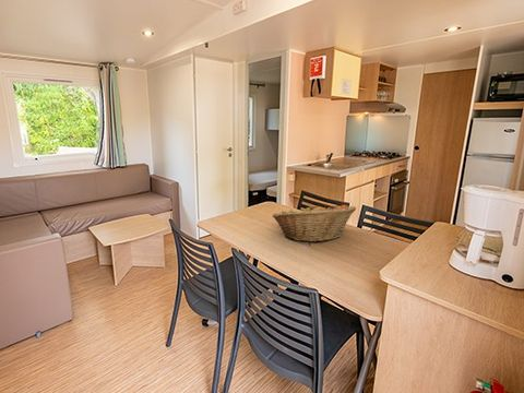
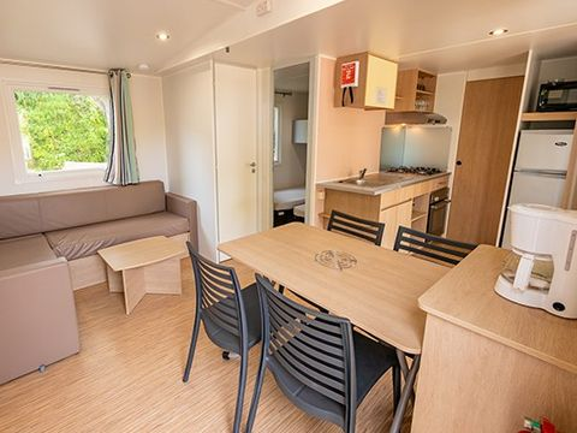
- fruit basket [272,202,357,243]
